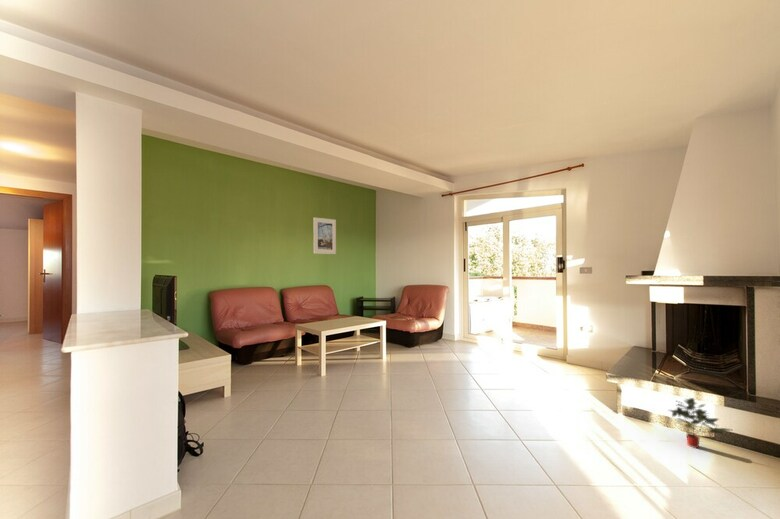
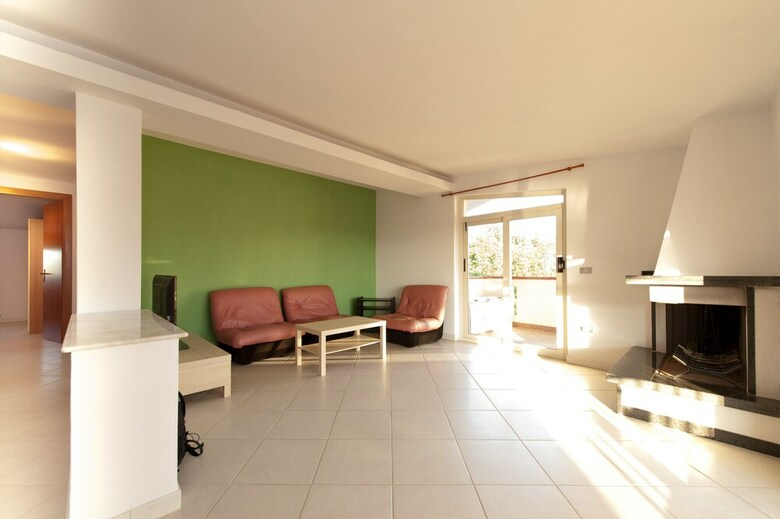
- potted plant [668,397,732,449]
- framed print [313,216,337,255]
